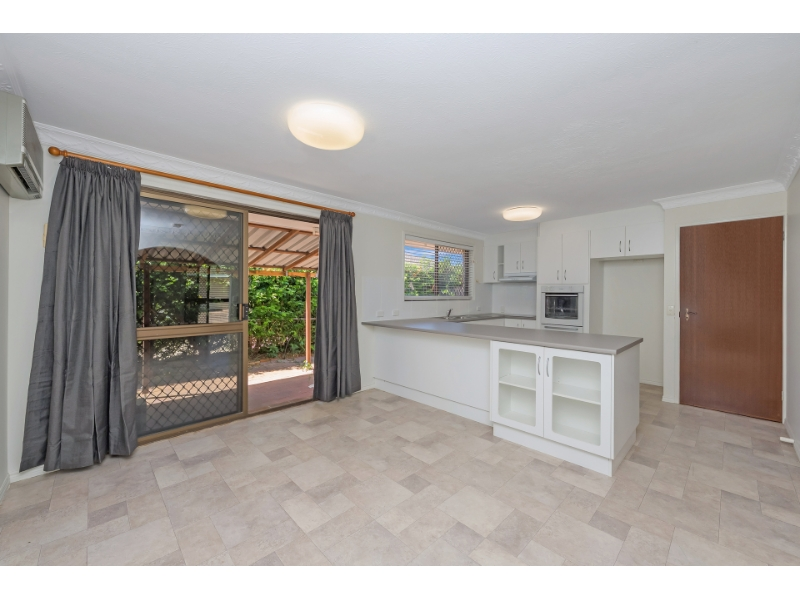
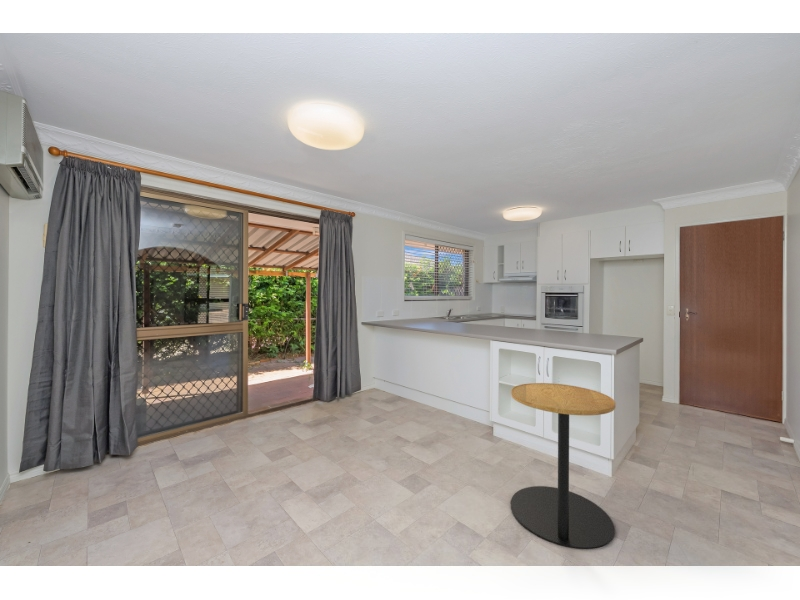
+ side table [510,382,616,550]
